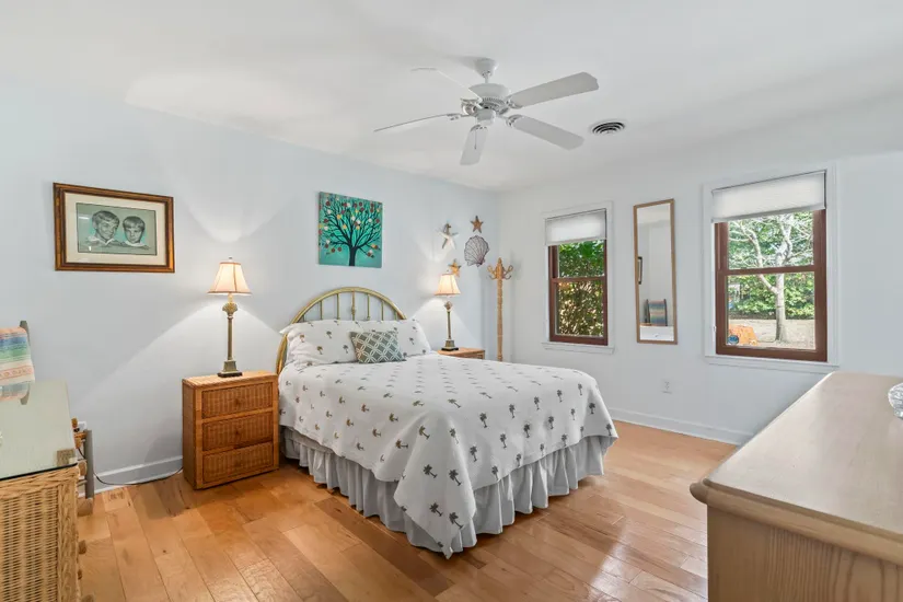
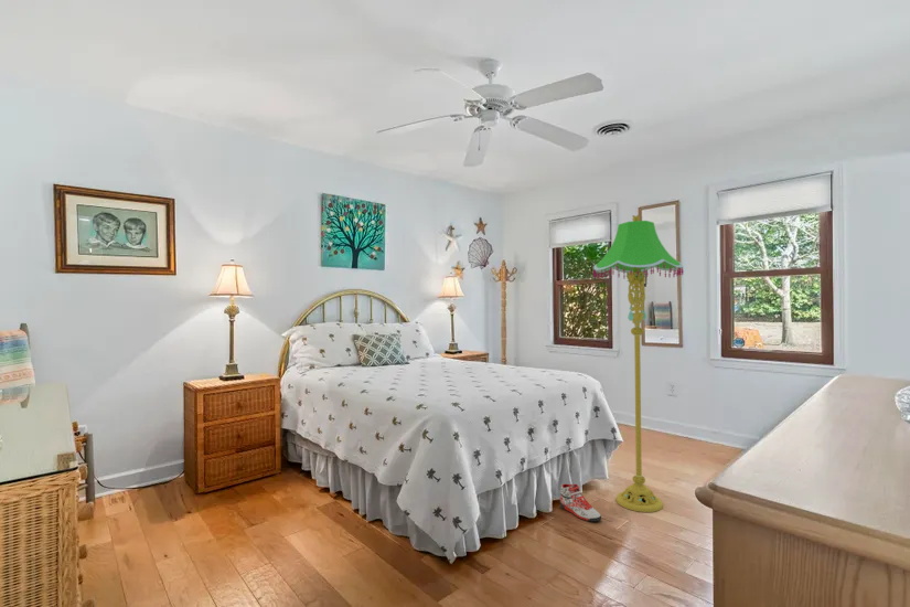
+ sneaker [559,483,602,522]
+ floor lamp [592,214,685,513]
